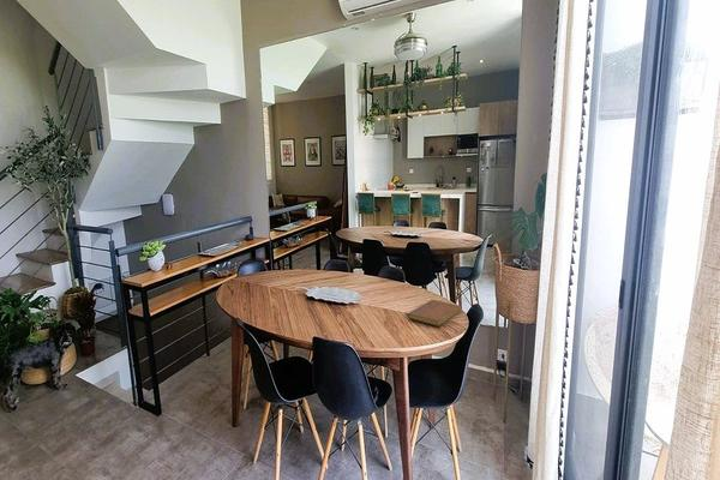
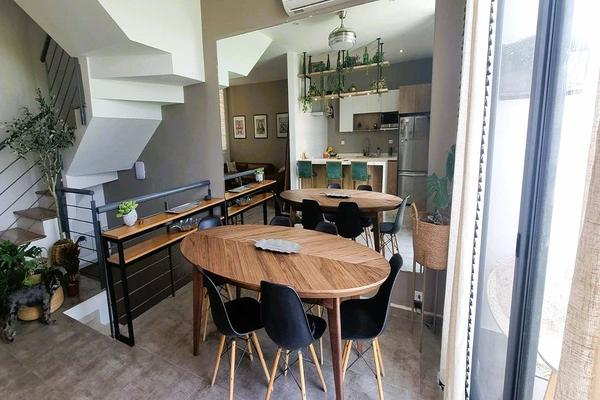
- notebook [406,299,462,328]
